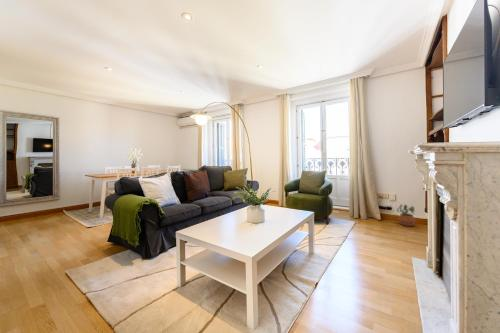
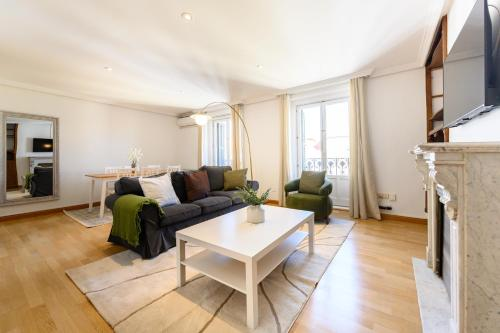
- potted plant [396,203,417,227]
